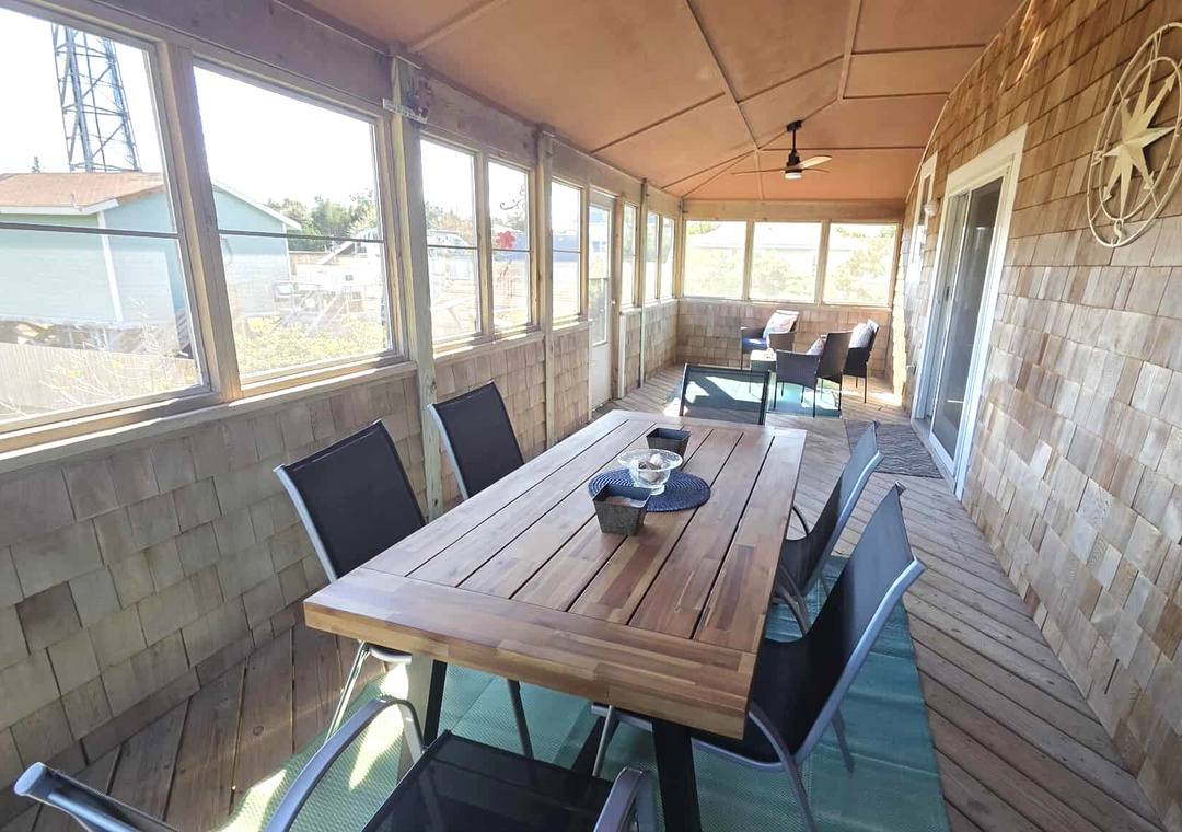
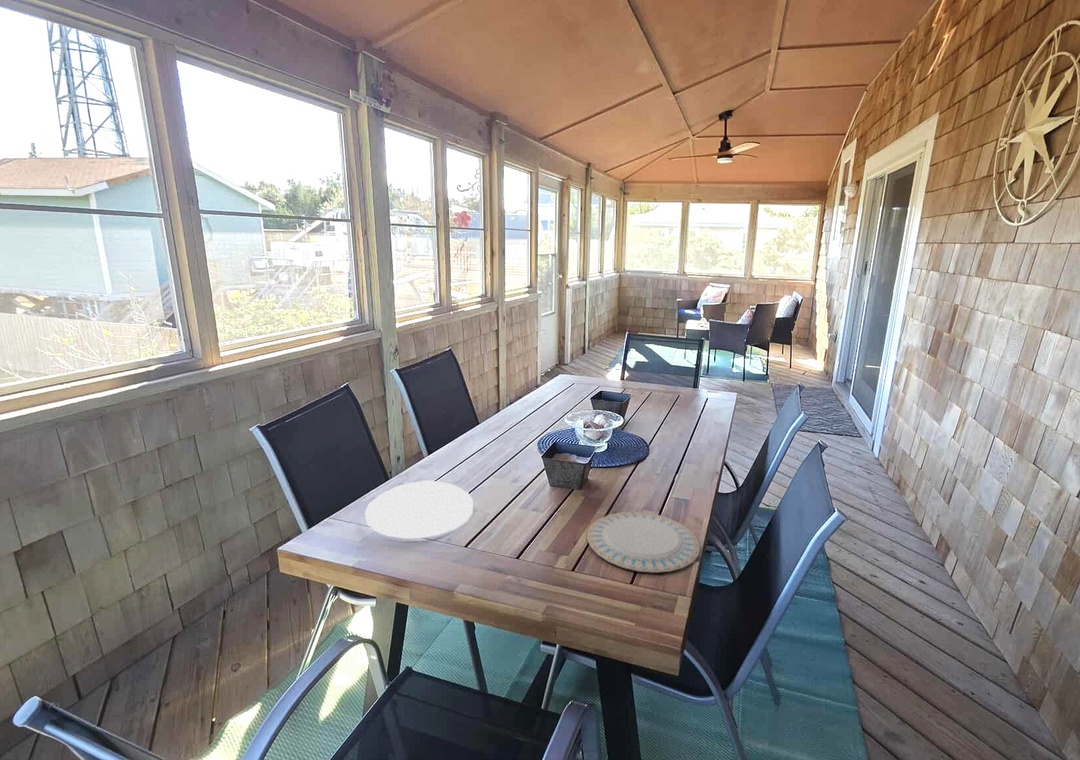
+ plate [364,480,474,539]
+ chinaware [586,511,701,574]
